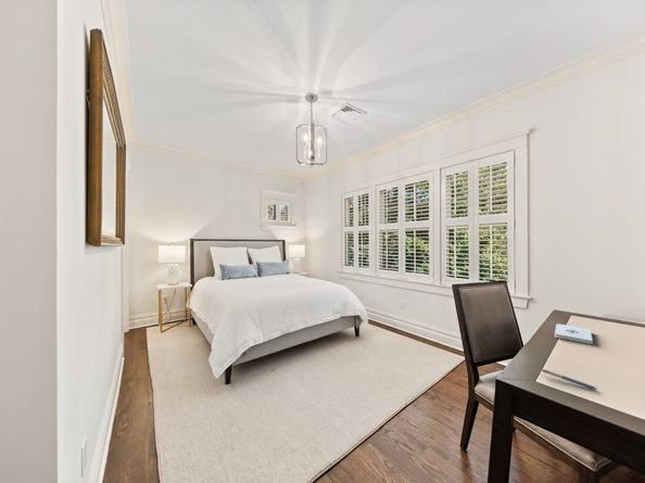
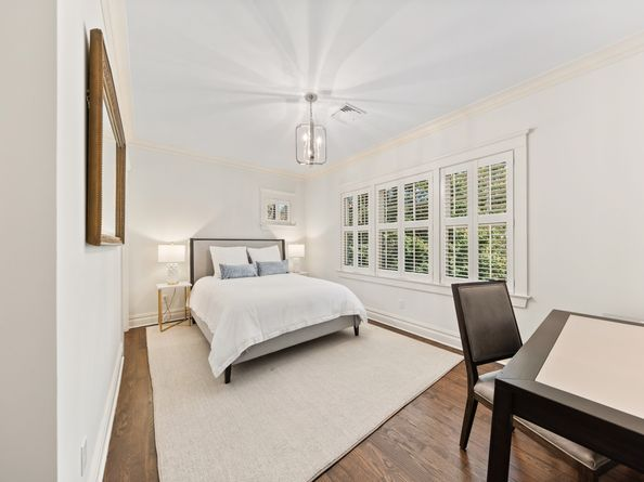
- notepad [554,322,594,345]
- pen [540,368,598,391]
